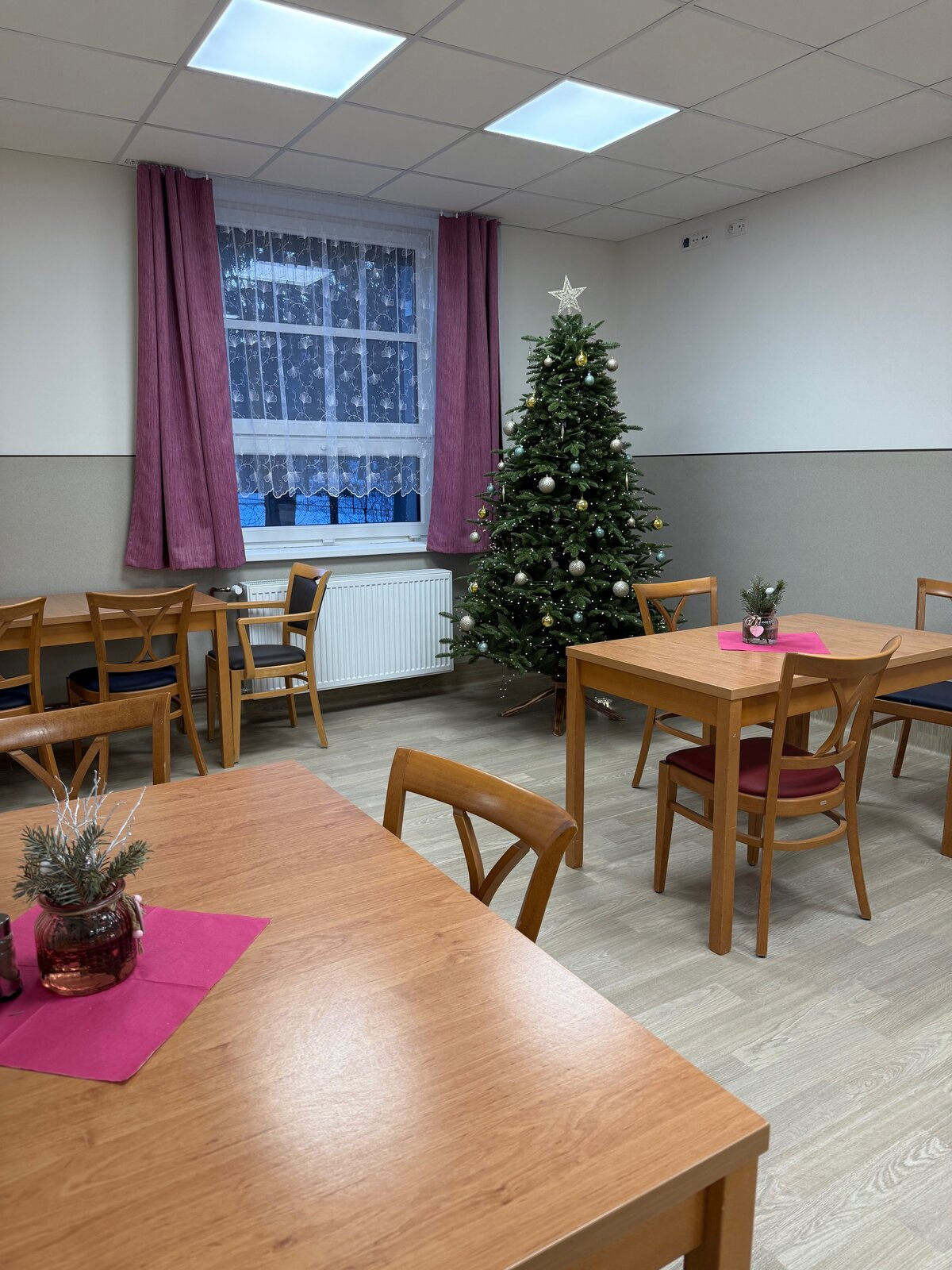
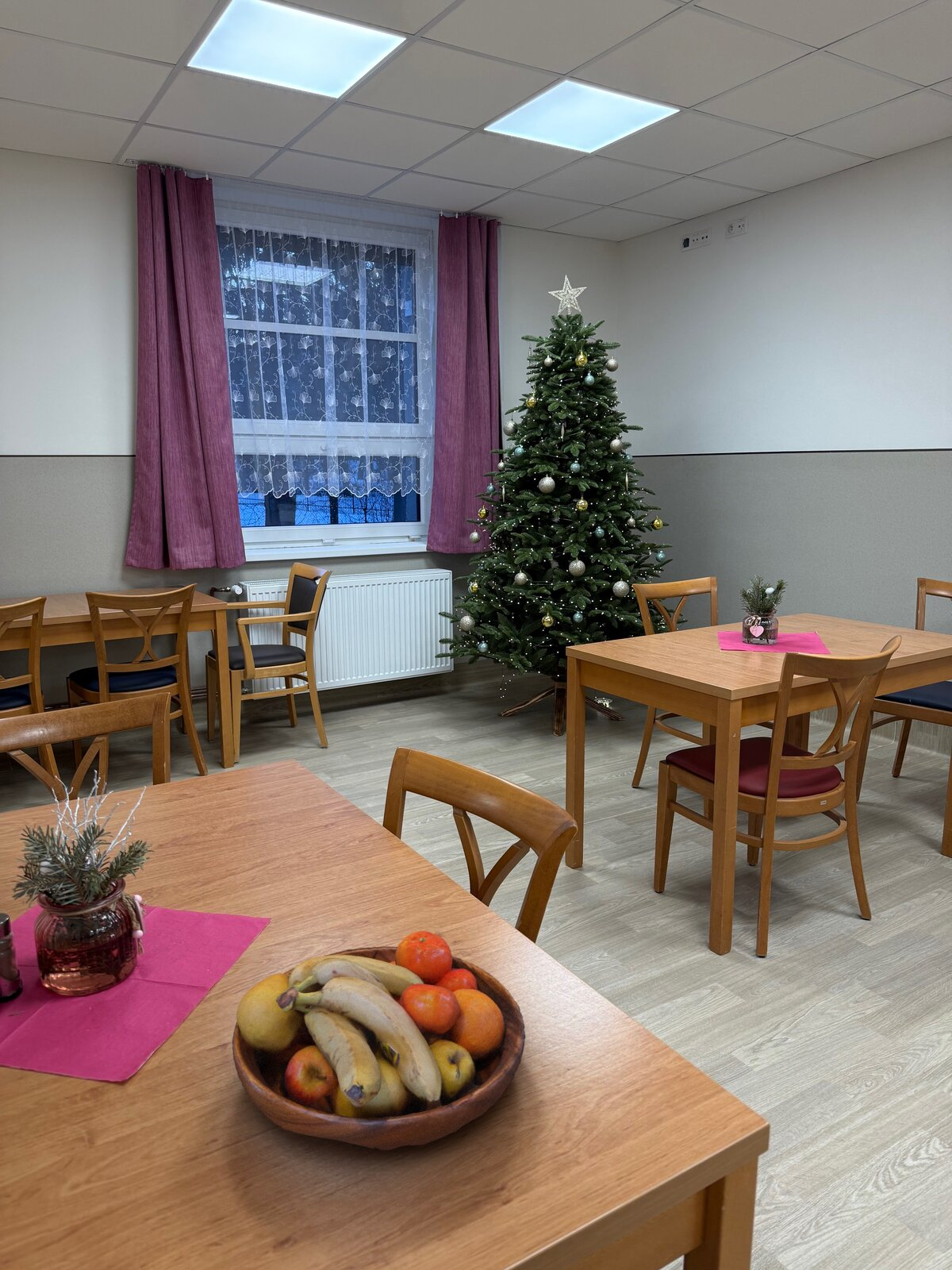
+ fruit bowl [232,930,526,1151]
